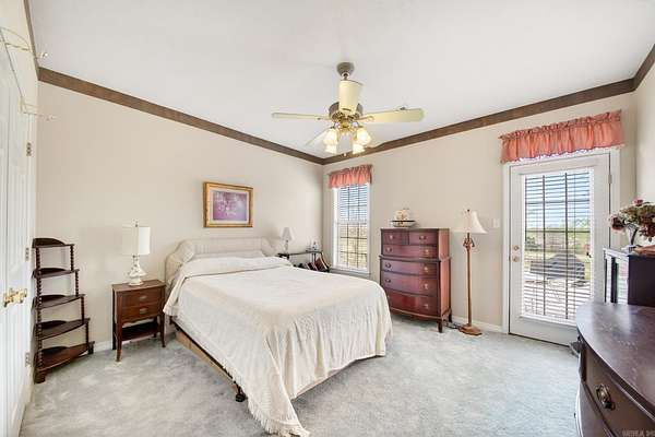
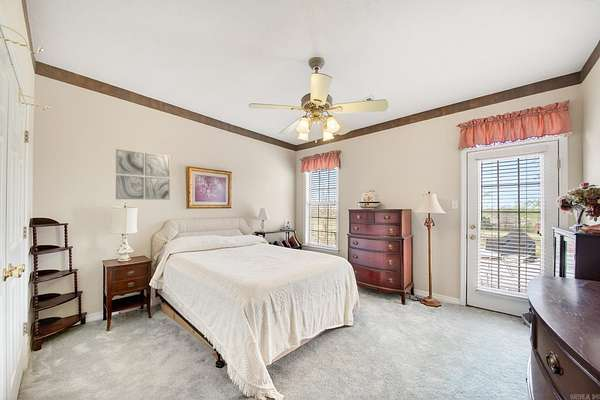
+ wall art [115,148,171,200]
